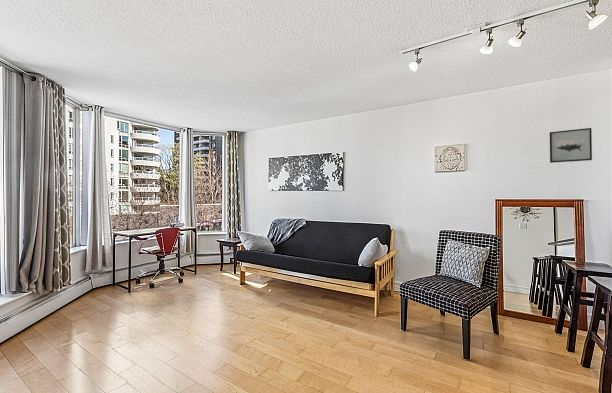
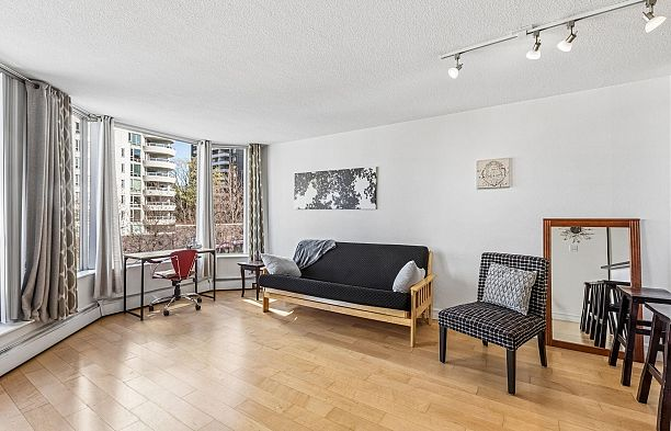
- wall art [549,127,593,164]
